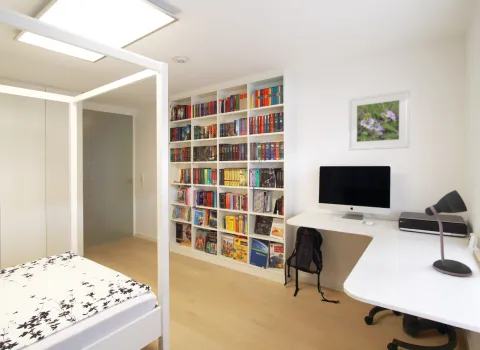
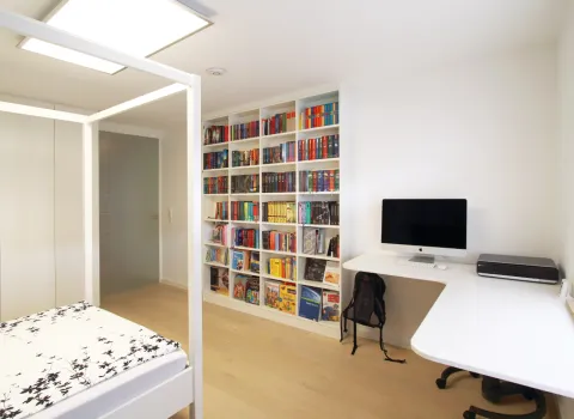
- desk lamp [423,189,473,277]
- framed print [347,89,411,151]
